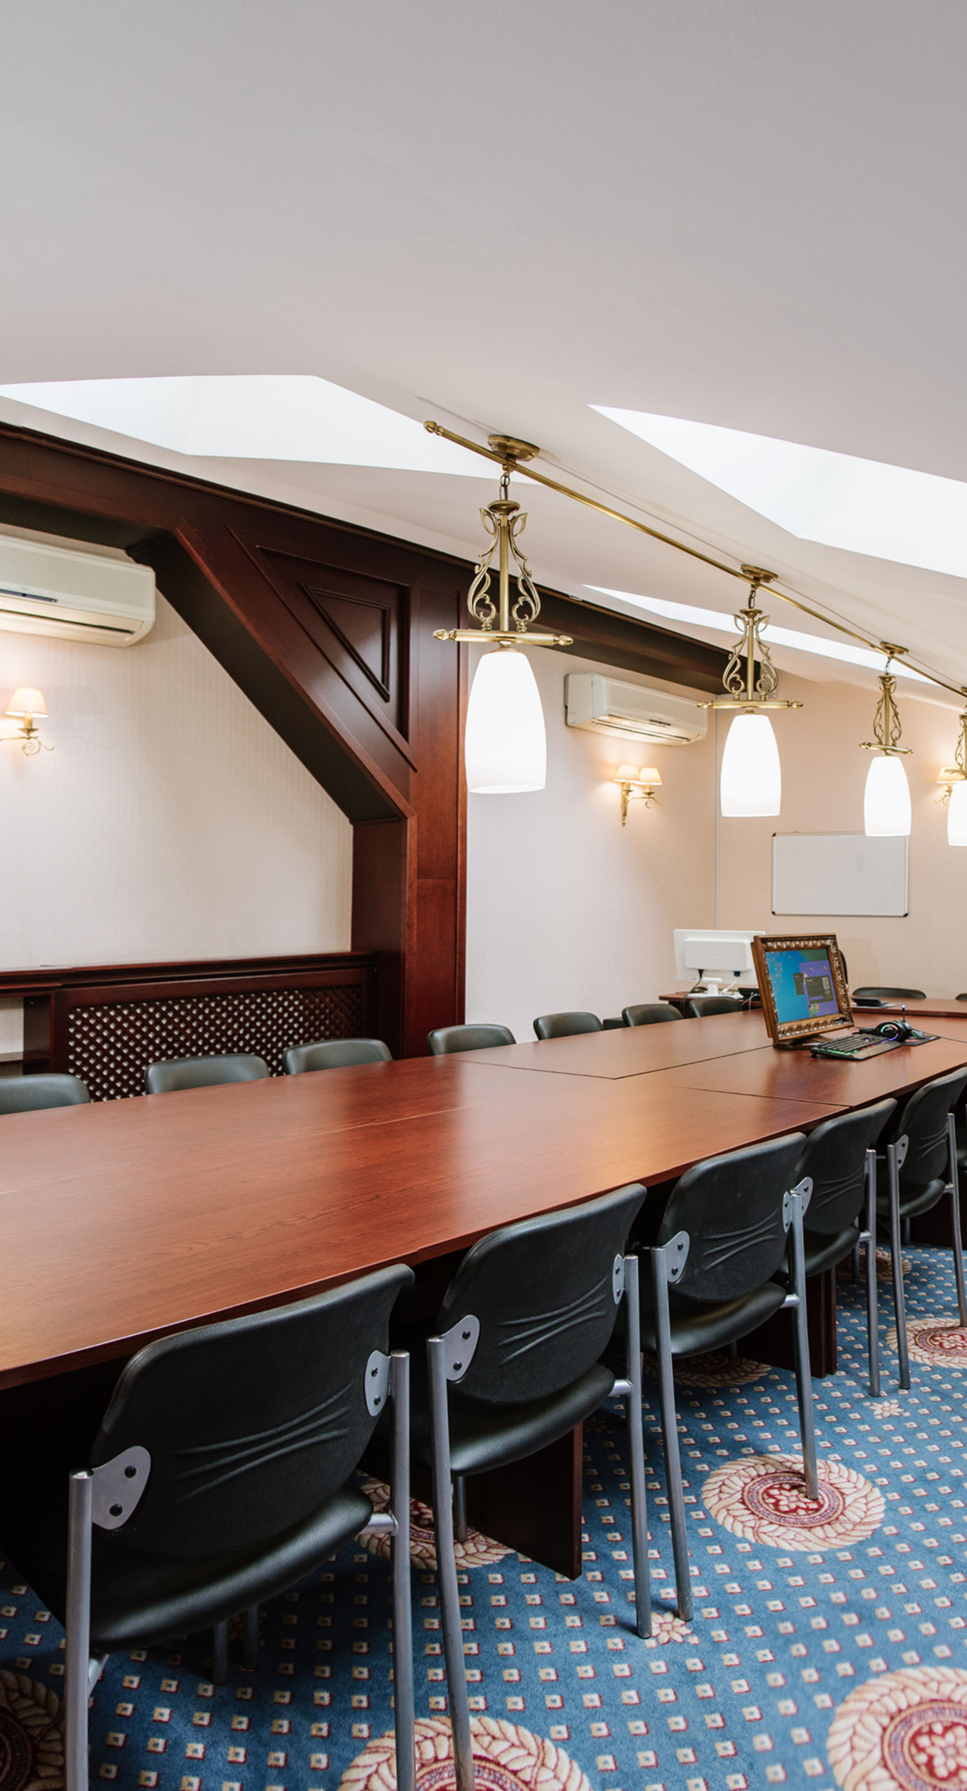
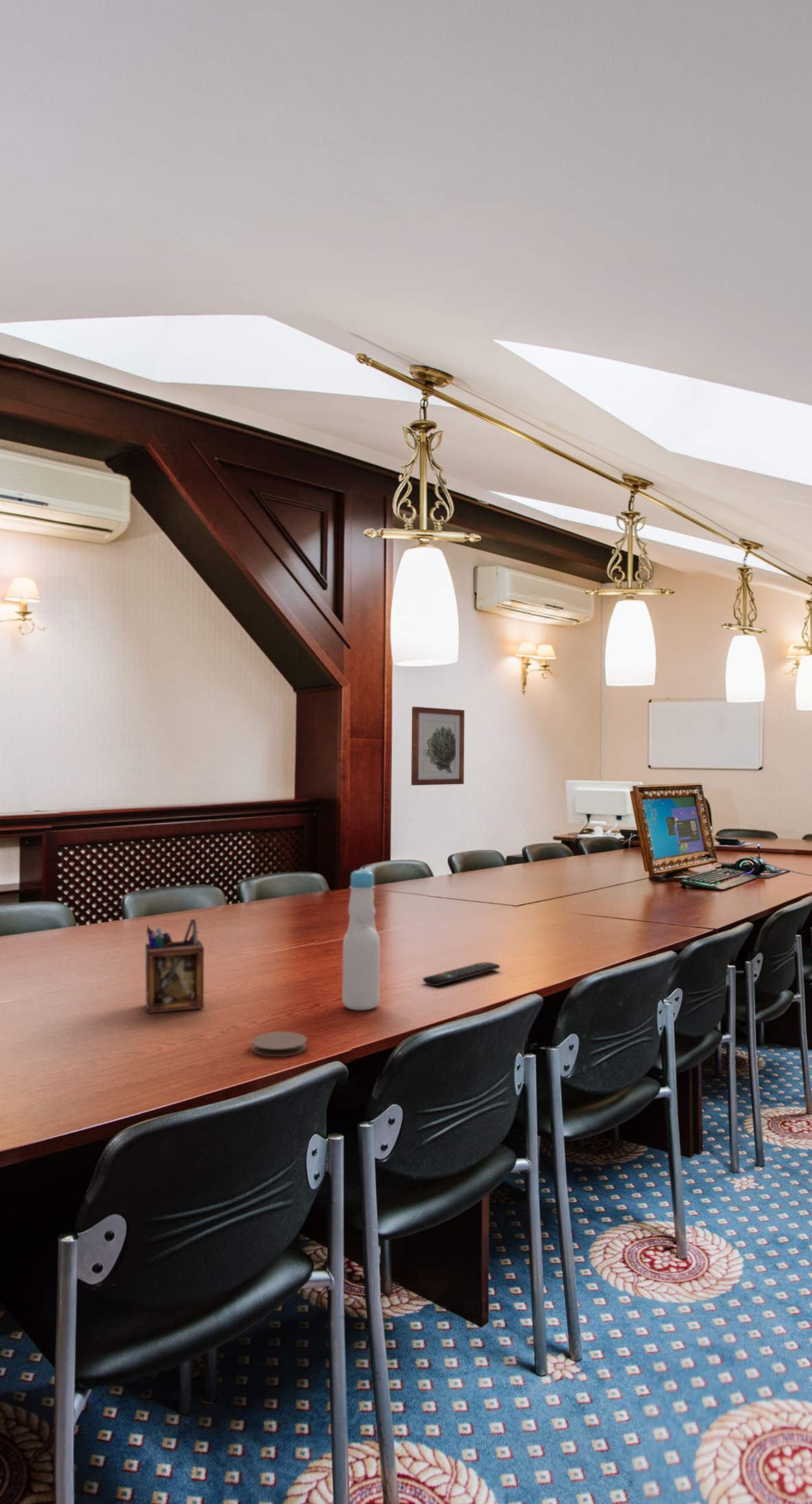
+ coaster [251,1031,308,1057]
+ remote control [422,961,501,987]
+ bottle [342,868,381,1011]
+ desk organizer [145,918,204,1014]
+ wall art [411,706,465,786]
